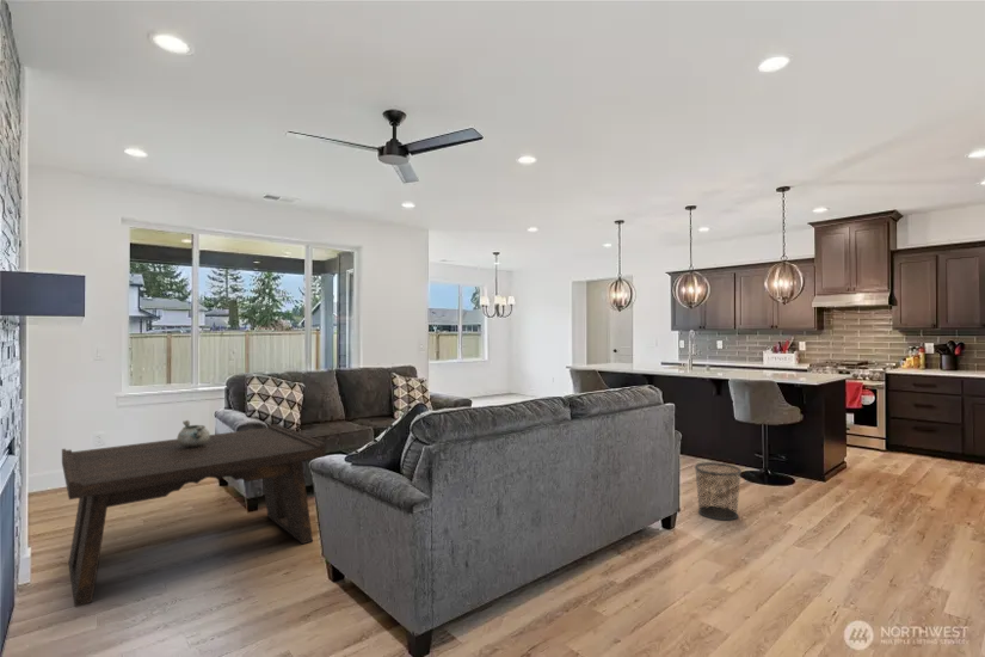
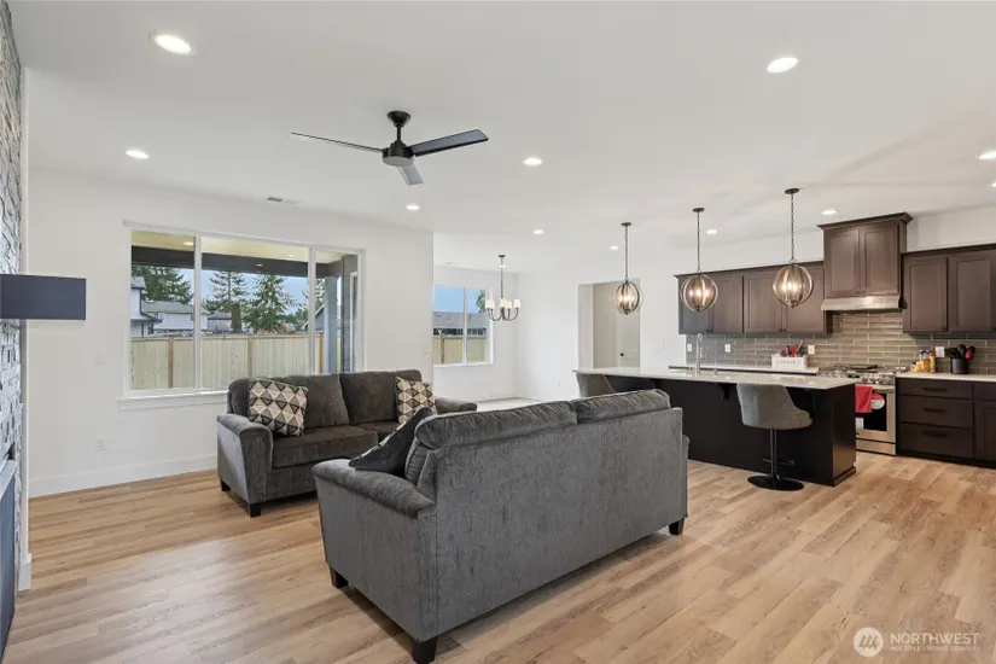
- waste bin [694,461,743,521]
- coffee table [61,423,327,608]
- decorative bowl [176,419,211,447]
